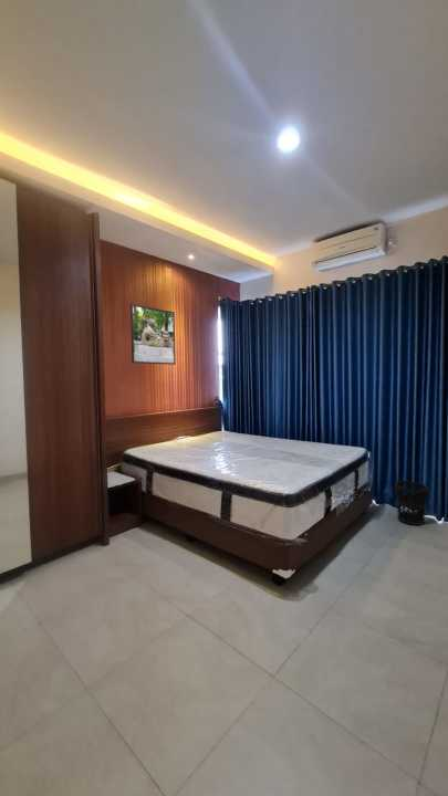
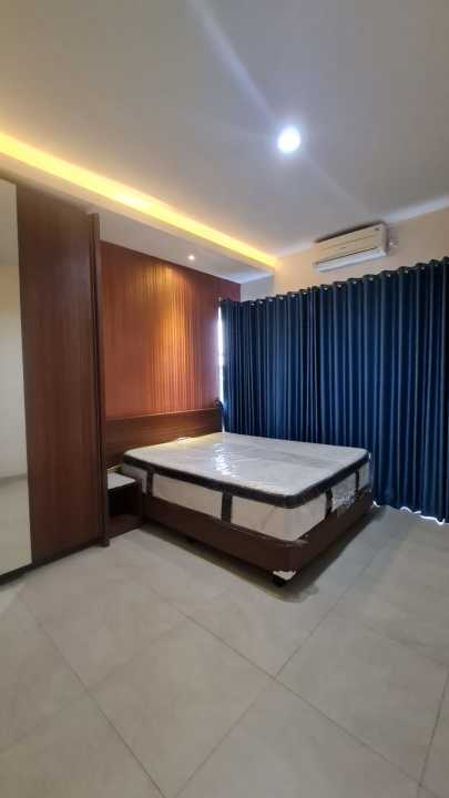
- wastebasket [394,480,430,526]
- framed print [129,303,176,366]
